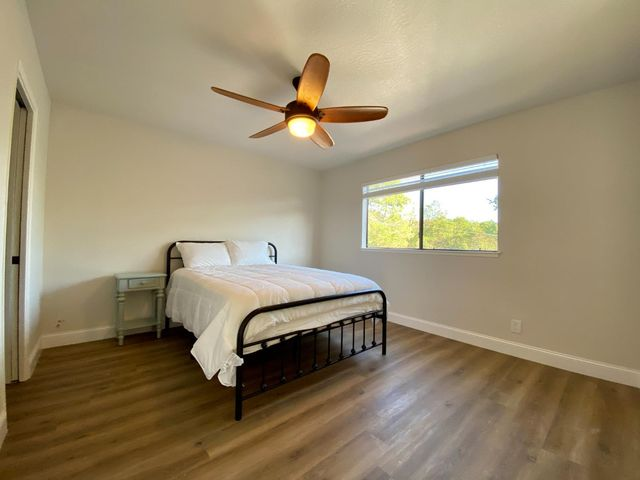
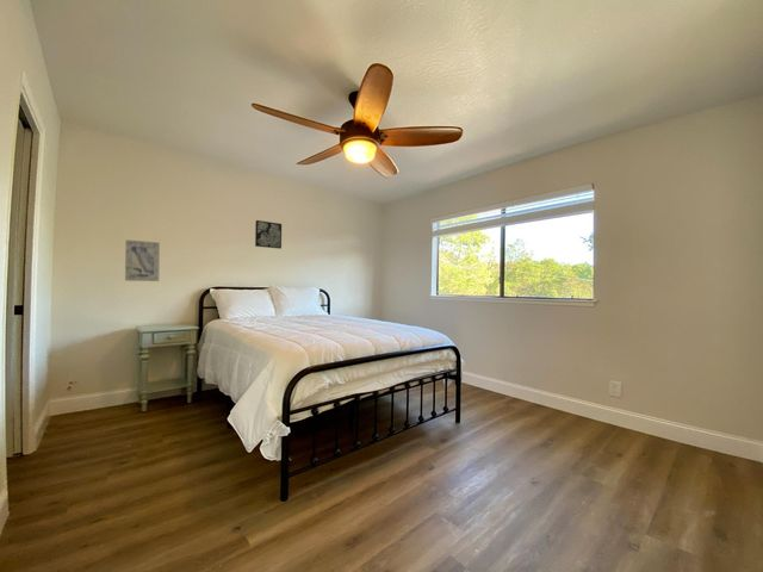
+ wall art [124,238,161,282]
+ wall art [254,219,283,250]
